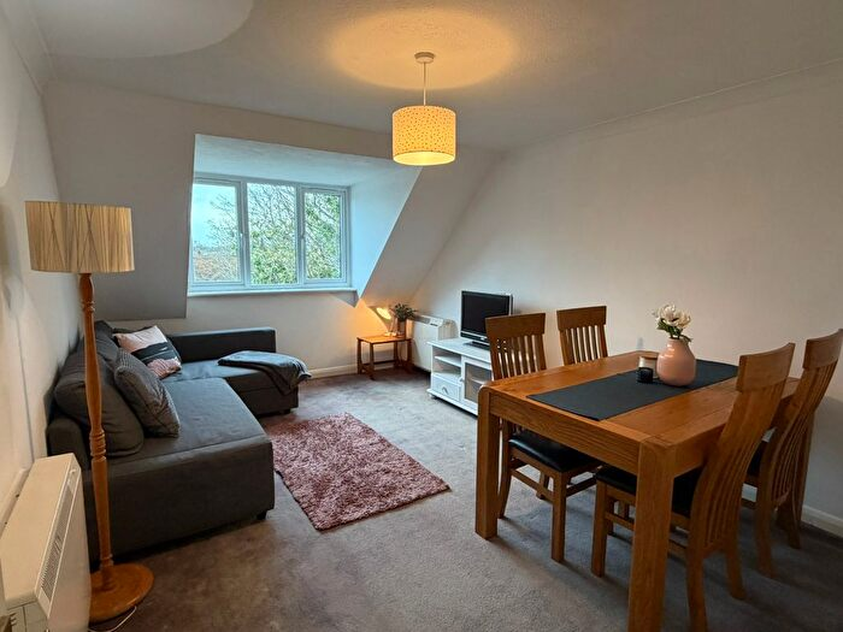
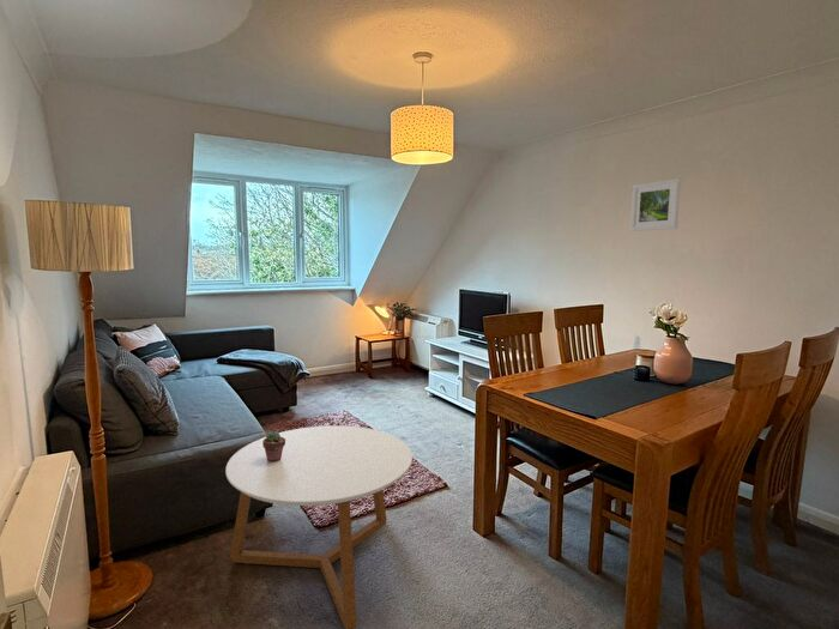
+ coffee table [224,424,414,629]
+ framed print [629,177,682,232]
+ potted succulent [262,430,285,462]
